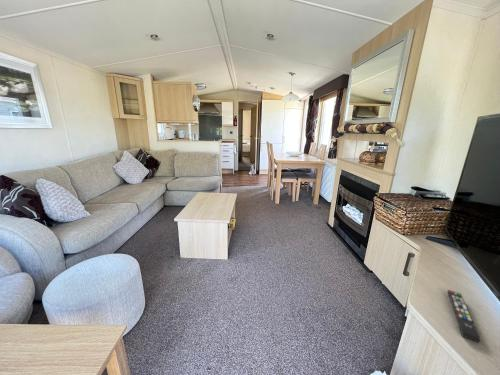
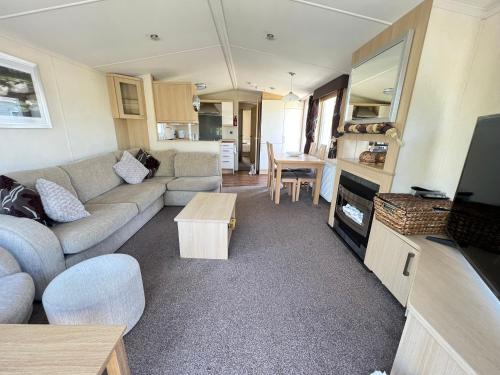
- remote control [447,289,481,344]
